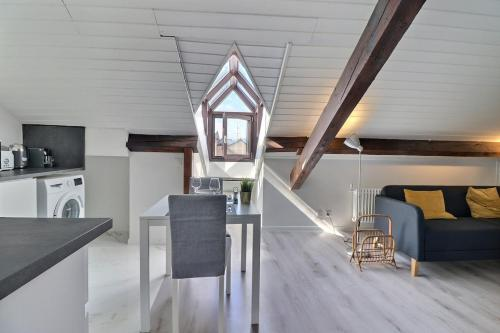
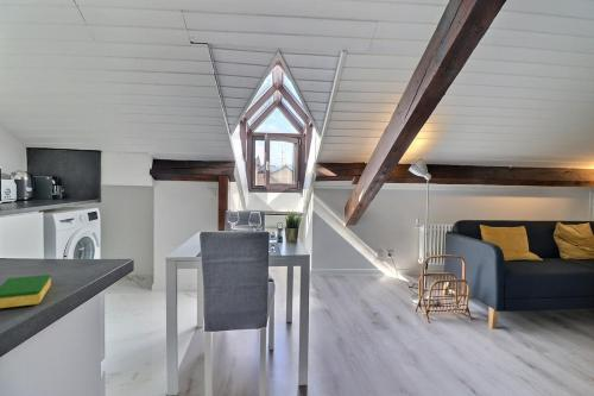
+ dish sponge [0,274,52,309]
